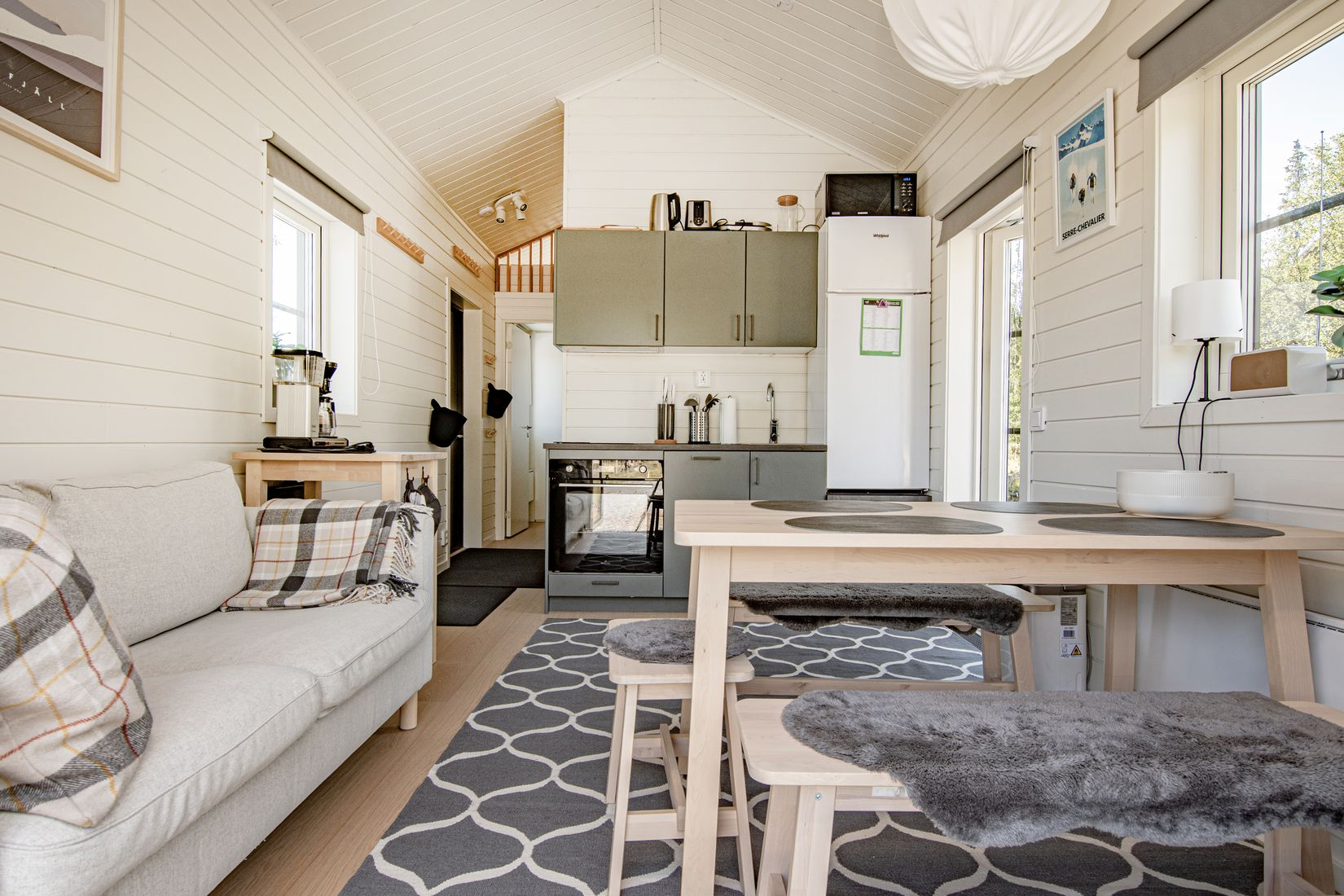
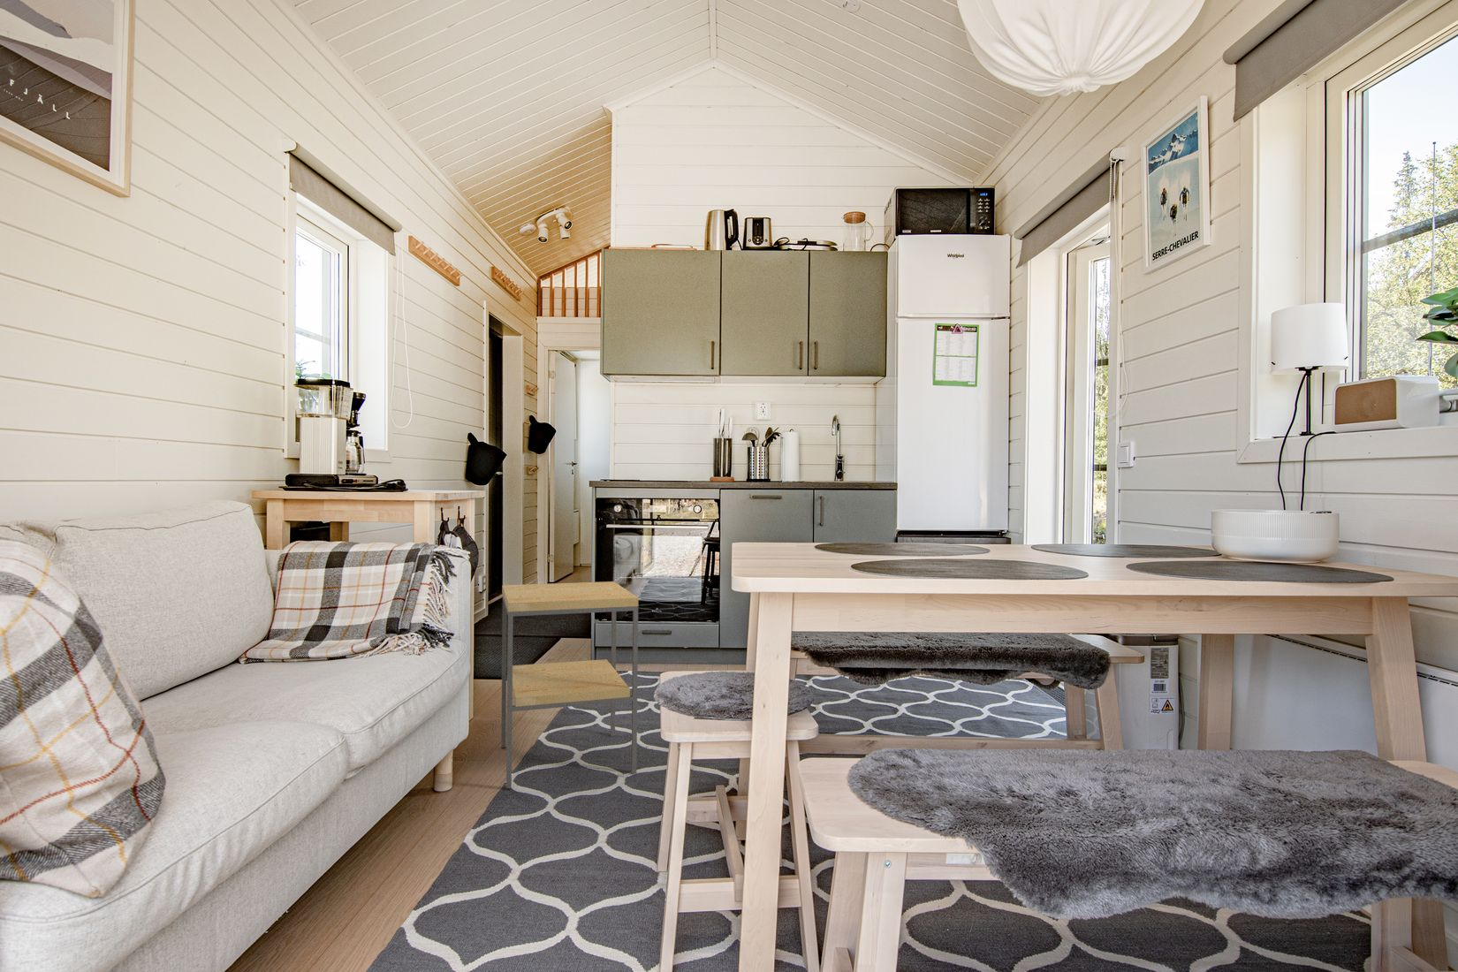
+ side table [500,580,639,789]
